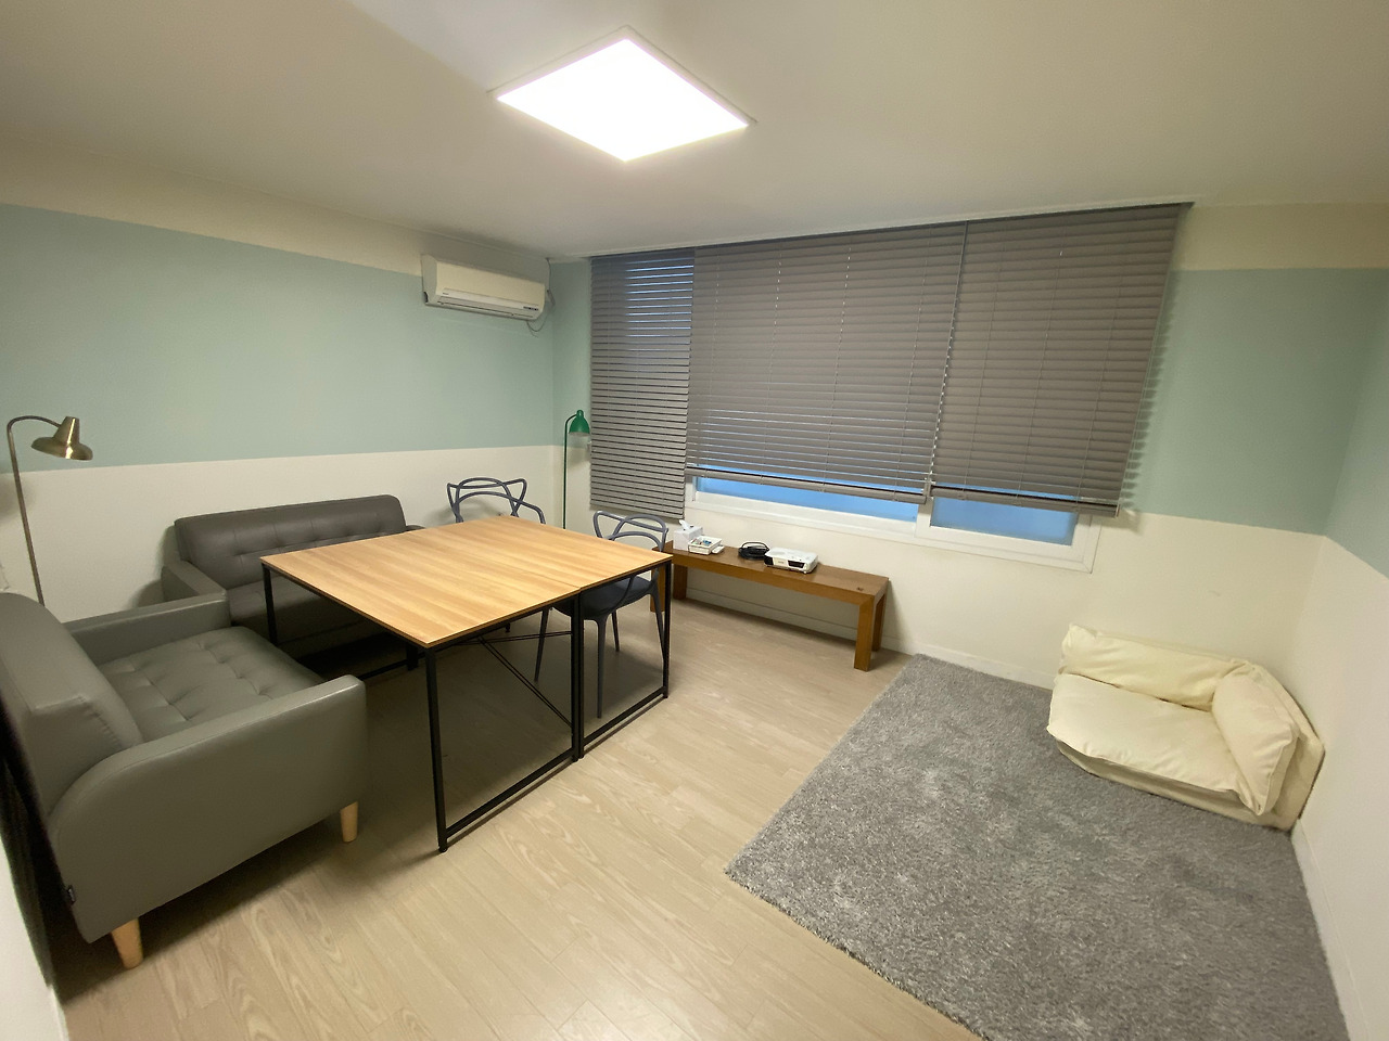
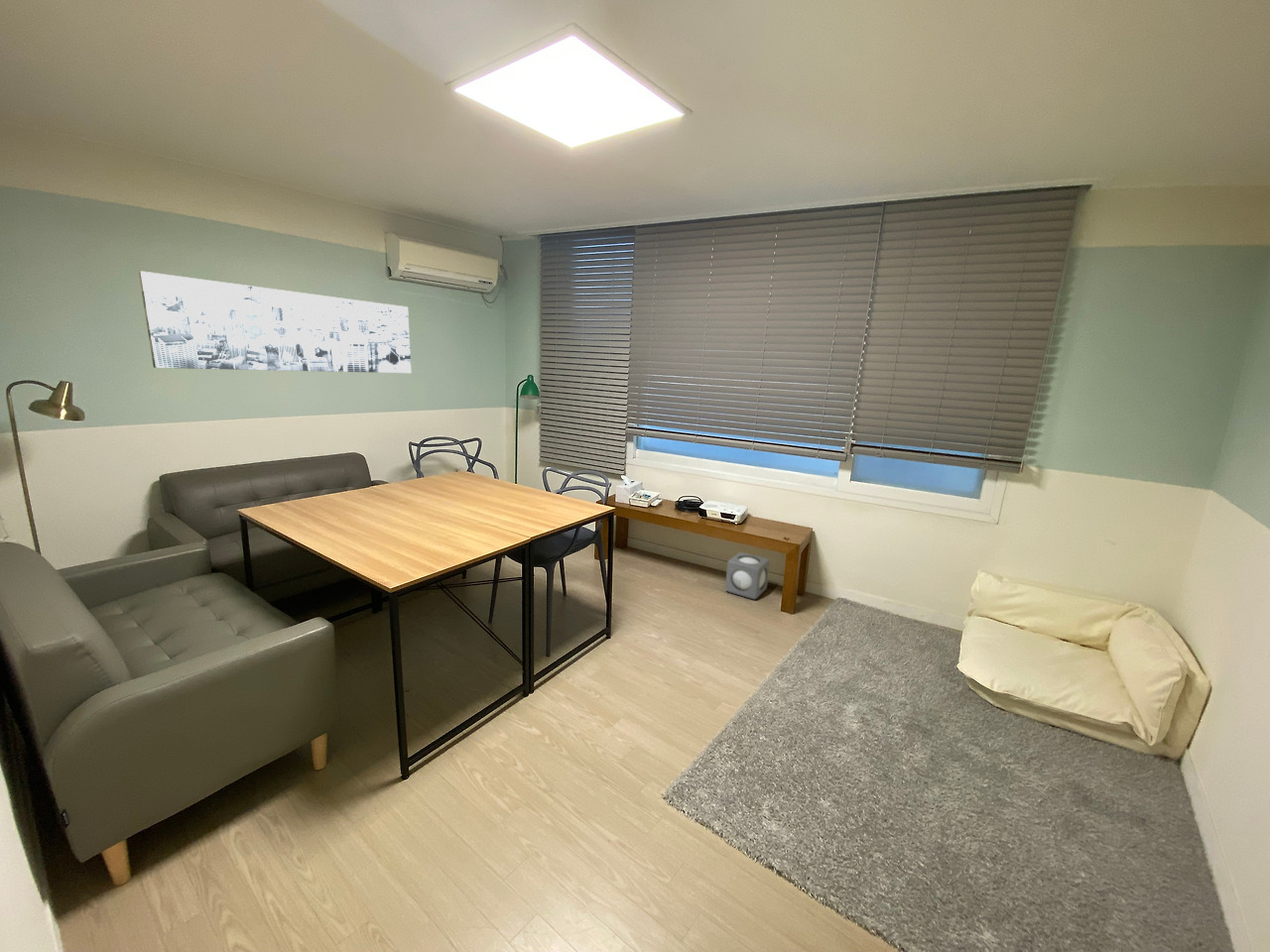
+ speaker [724,551,771,600]
+ wall art [138,270,412,374]
